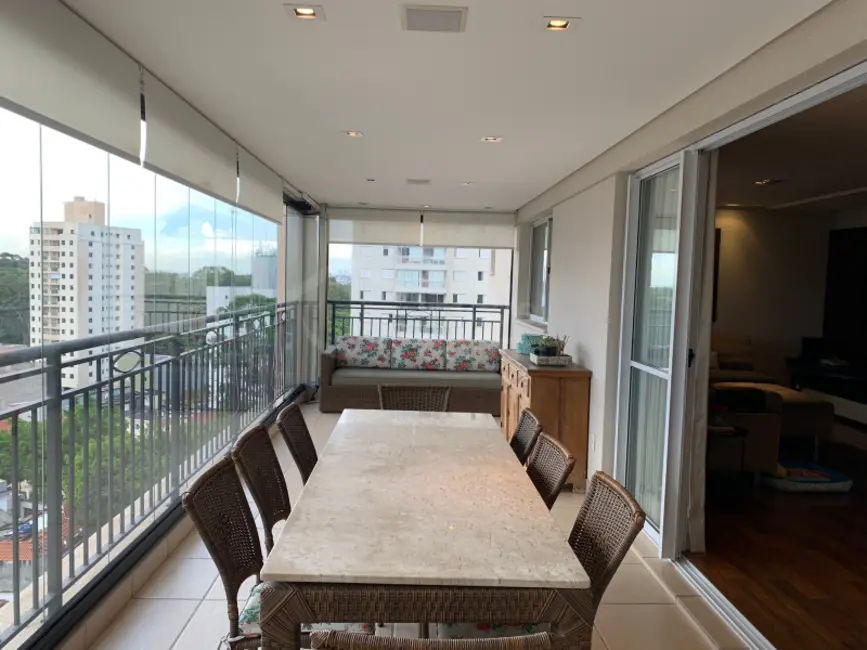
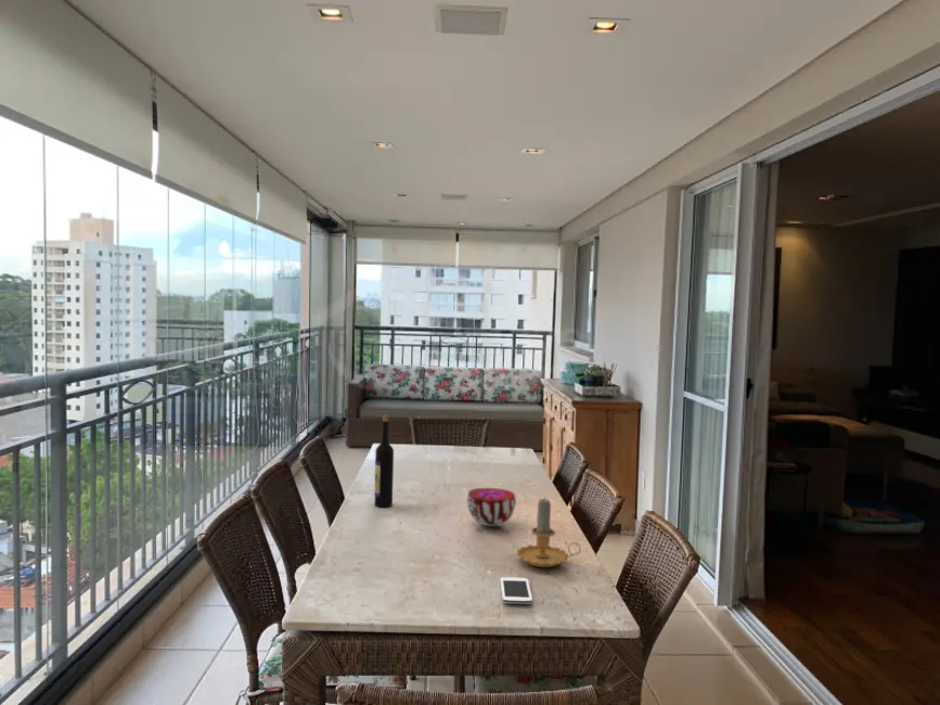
+ smartphone [499,576,533,605]
+ wine bottle [373,414,395,508]
+ decorative bowl [466,487,517,527]
+ candle [516,498,582,568]
